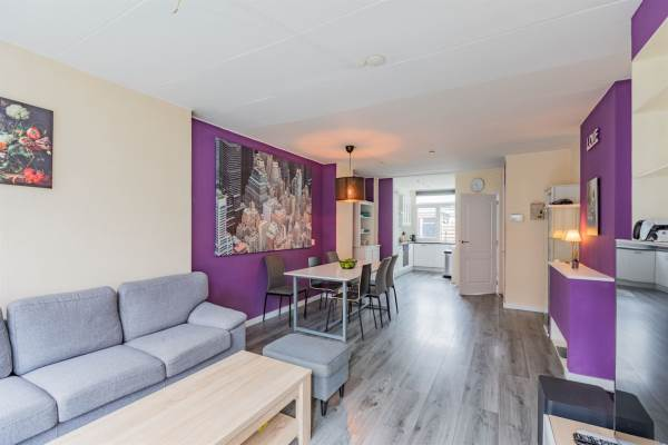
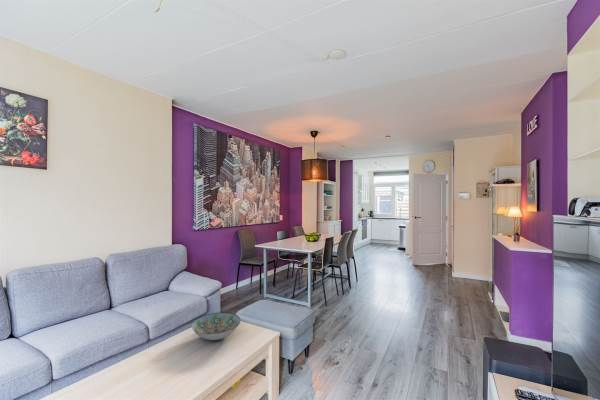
+ decorative bowl [190,312,241,341]
